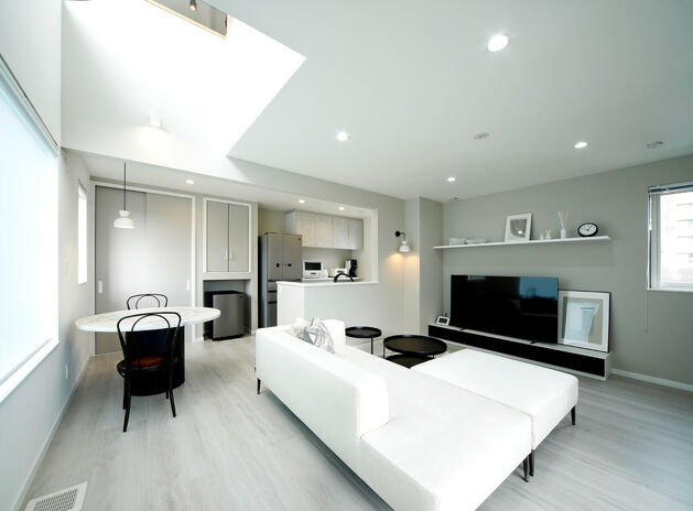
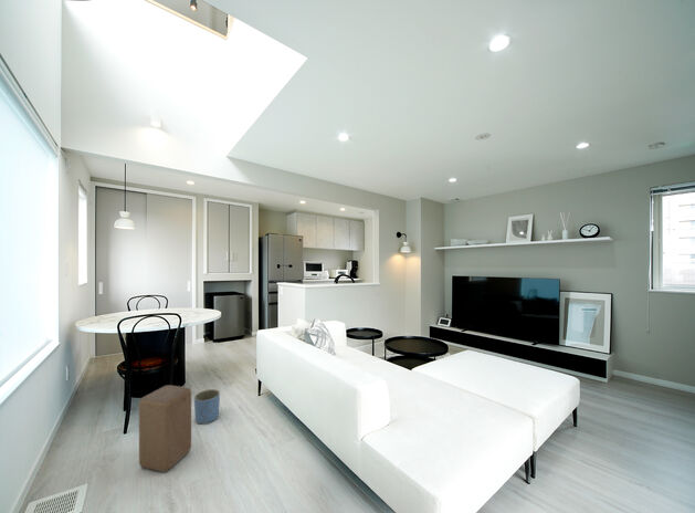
+ planter [193,388,221,426]
+ stool [138,384,192,473]
